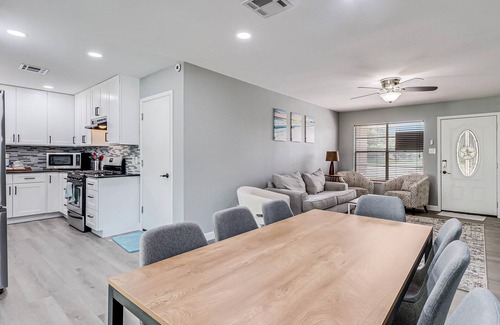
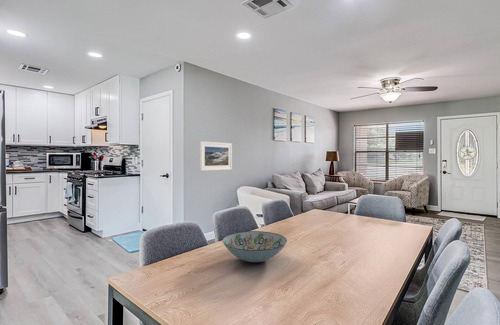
+ decorative bowl [221,230,288,263]
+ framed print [199,140,233,172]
